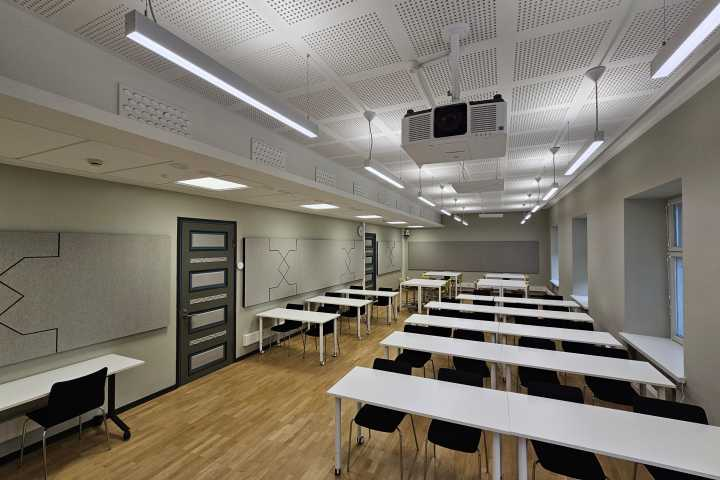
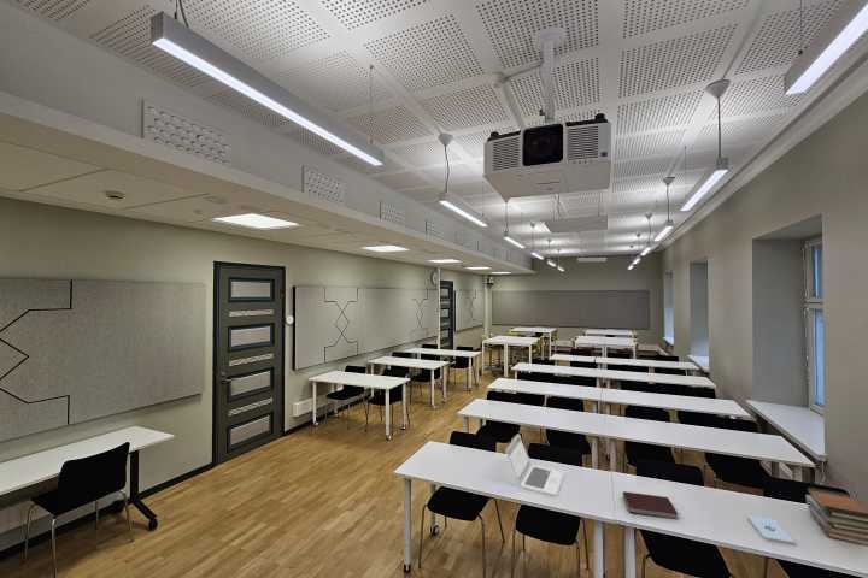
+ notebook [622,490,680,521]
+ book stack [805,486,868,547]
+ laptop [505,434,565,496]
+ notepad [746,514,797,547]
